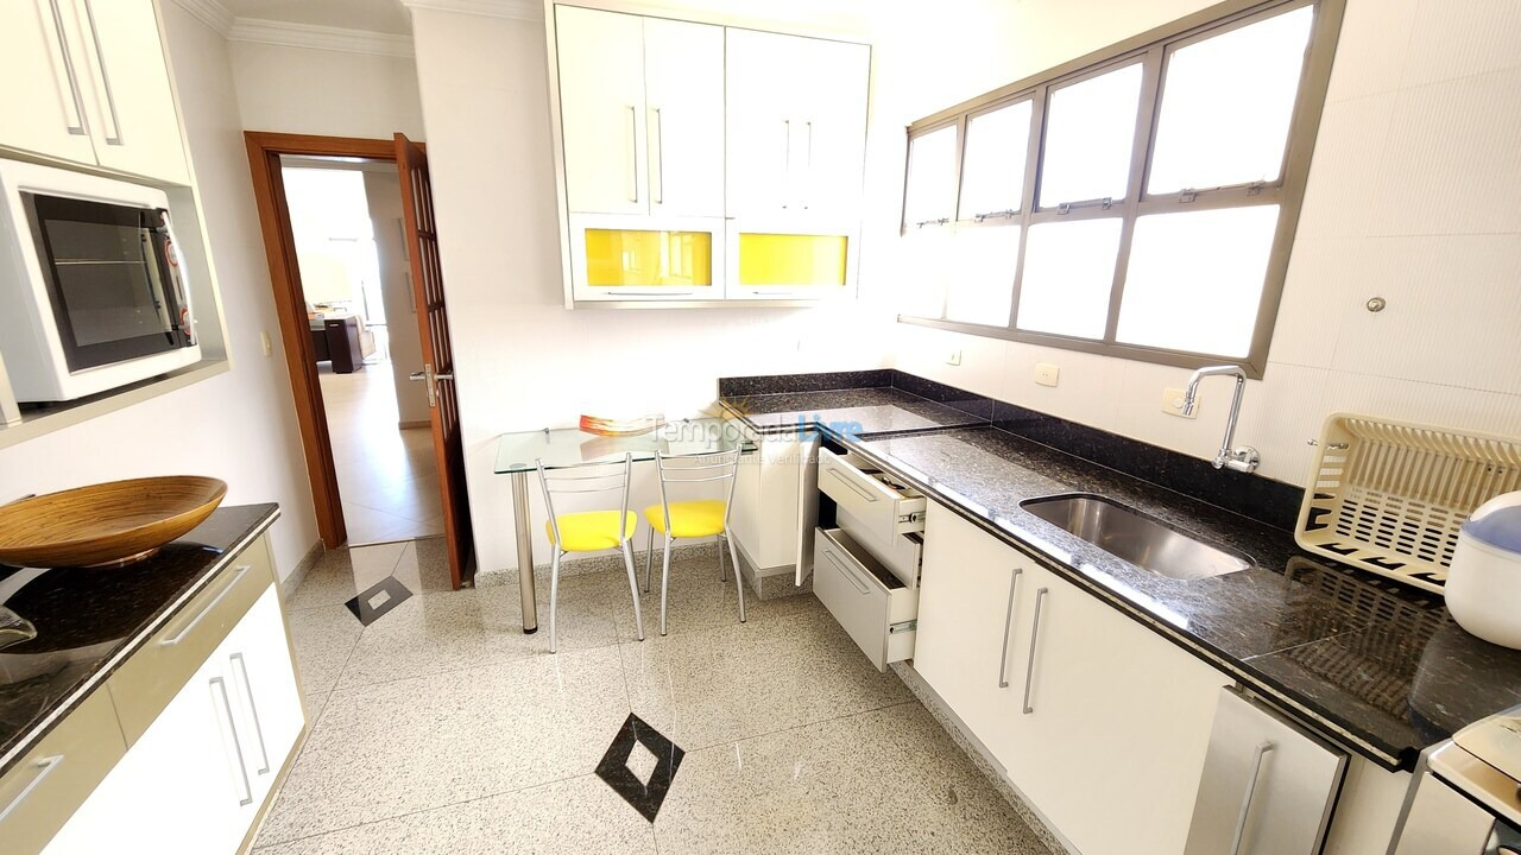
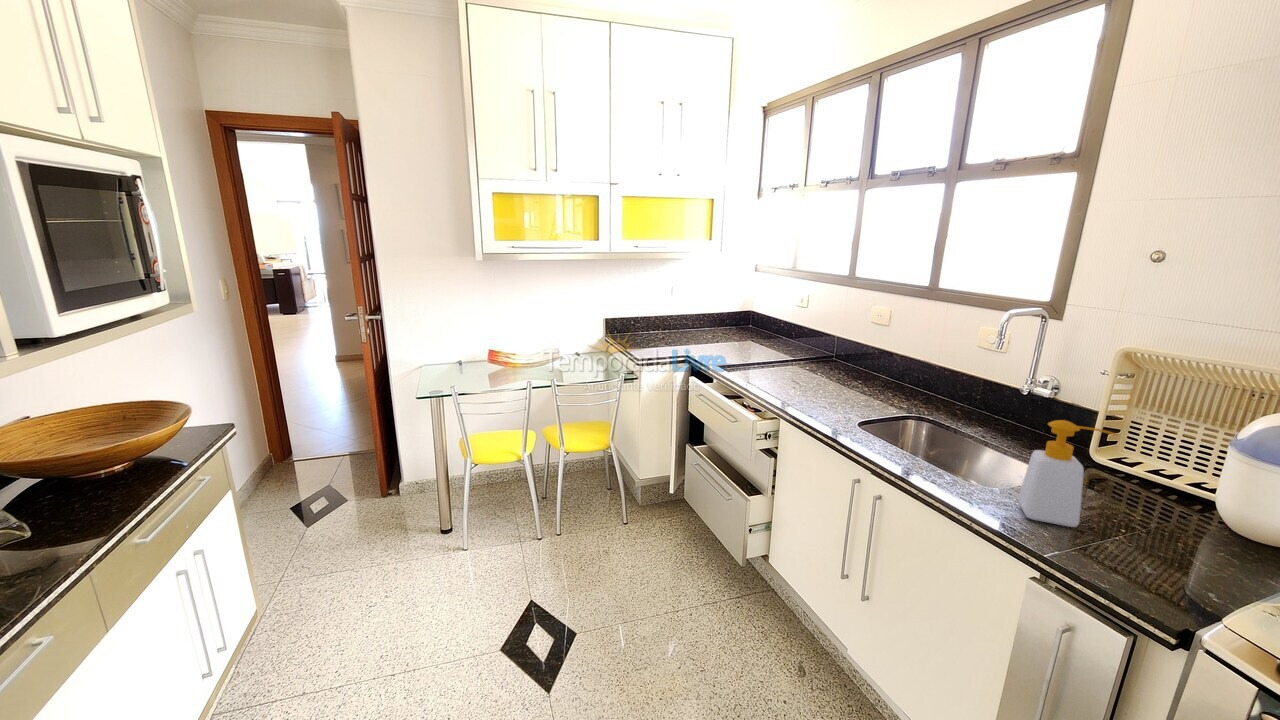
+ soap bottle [1017,419,1120,528]
